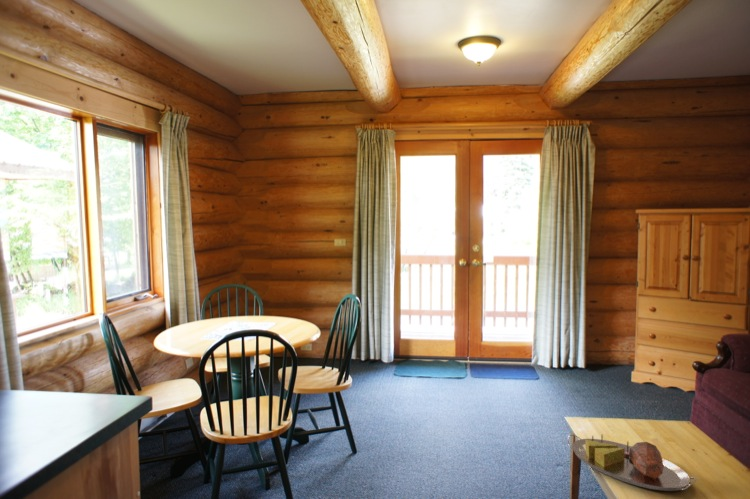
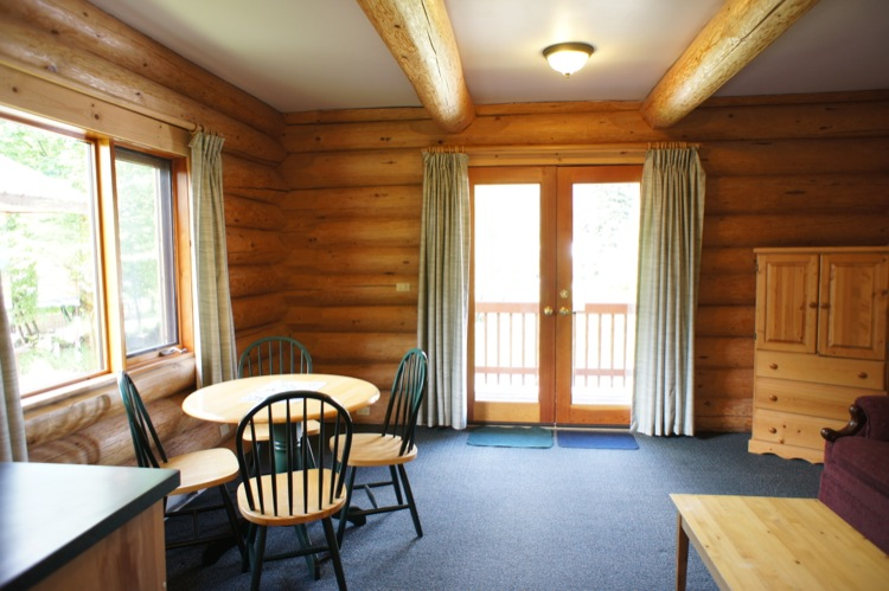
- serving tray [567,434,698,492]
